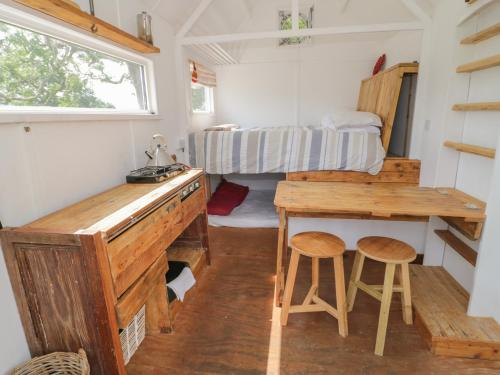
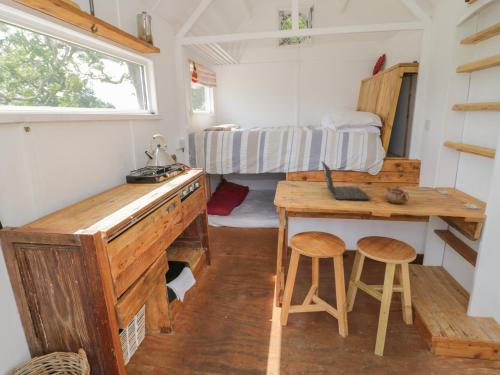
+ teapot [384,185,410,205]
+ laptop [320,159,372,201]
